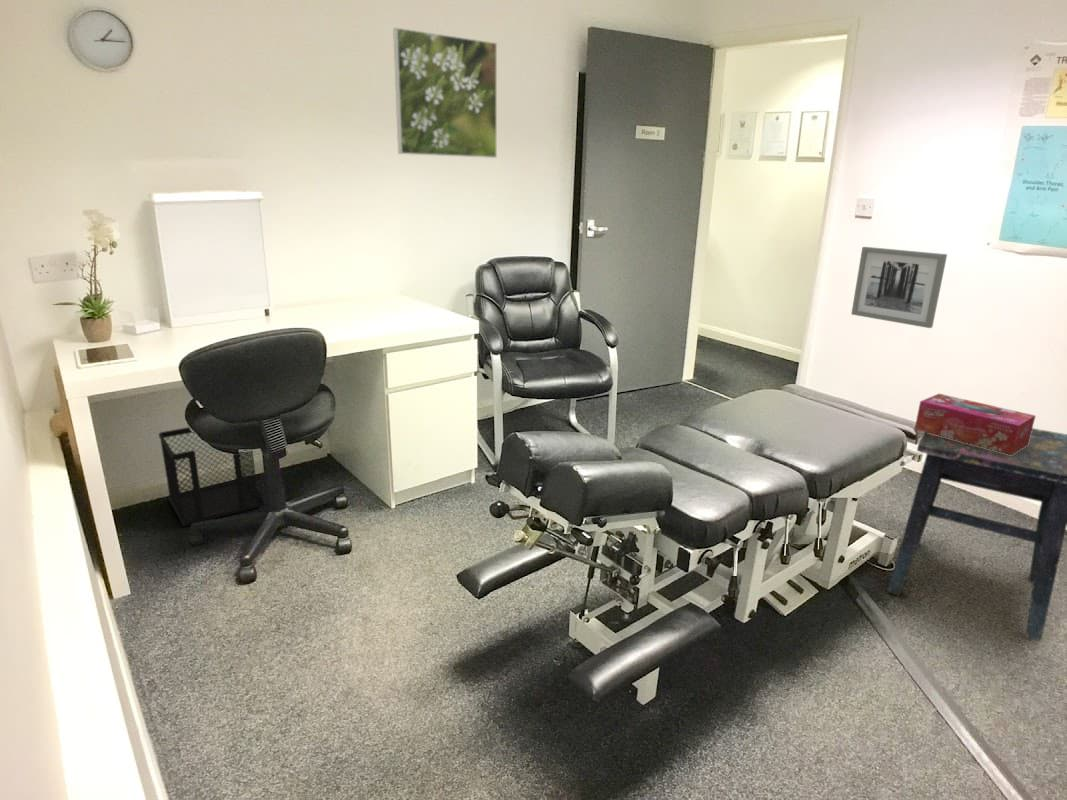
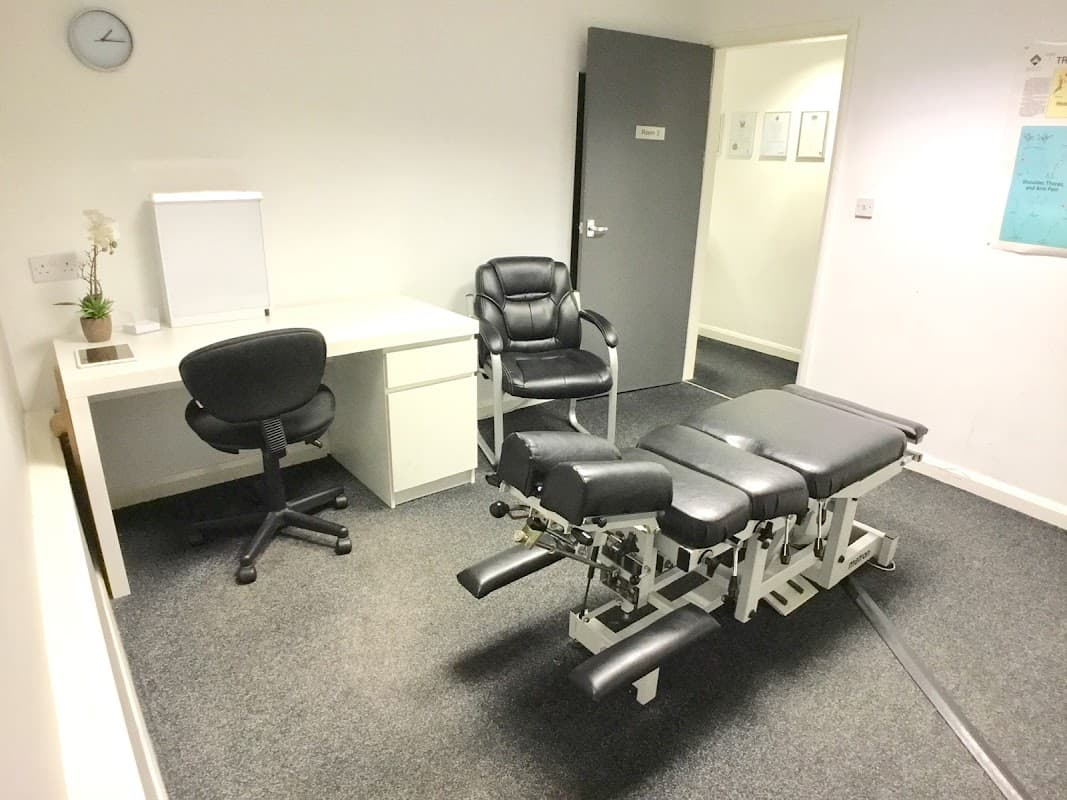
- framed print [392,26,498,159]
- side table [886,427,1067,643]
- wall art [850,246,948,329]
- tissue box [914,393,1036,455]
- wastebasket [158,426,261,527]
